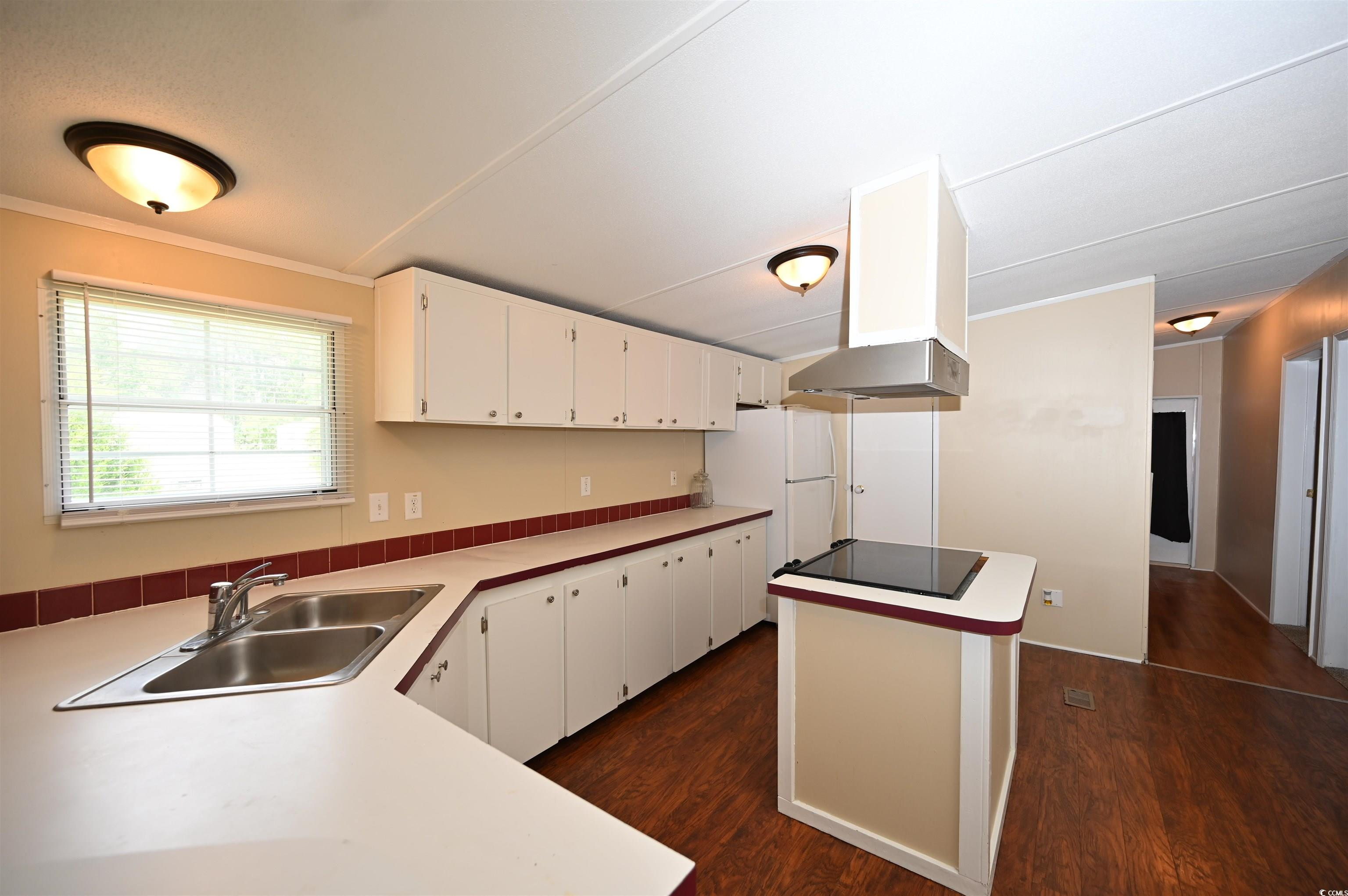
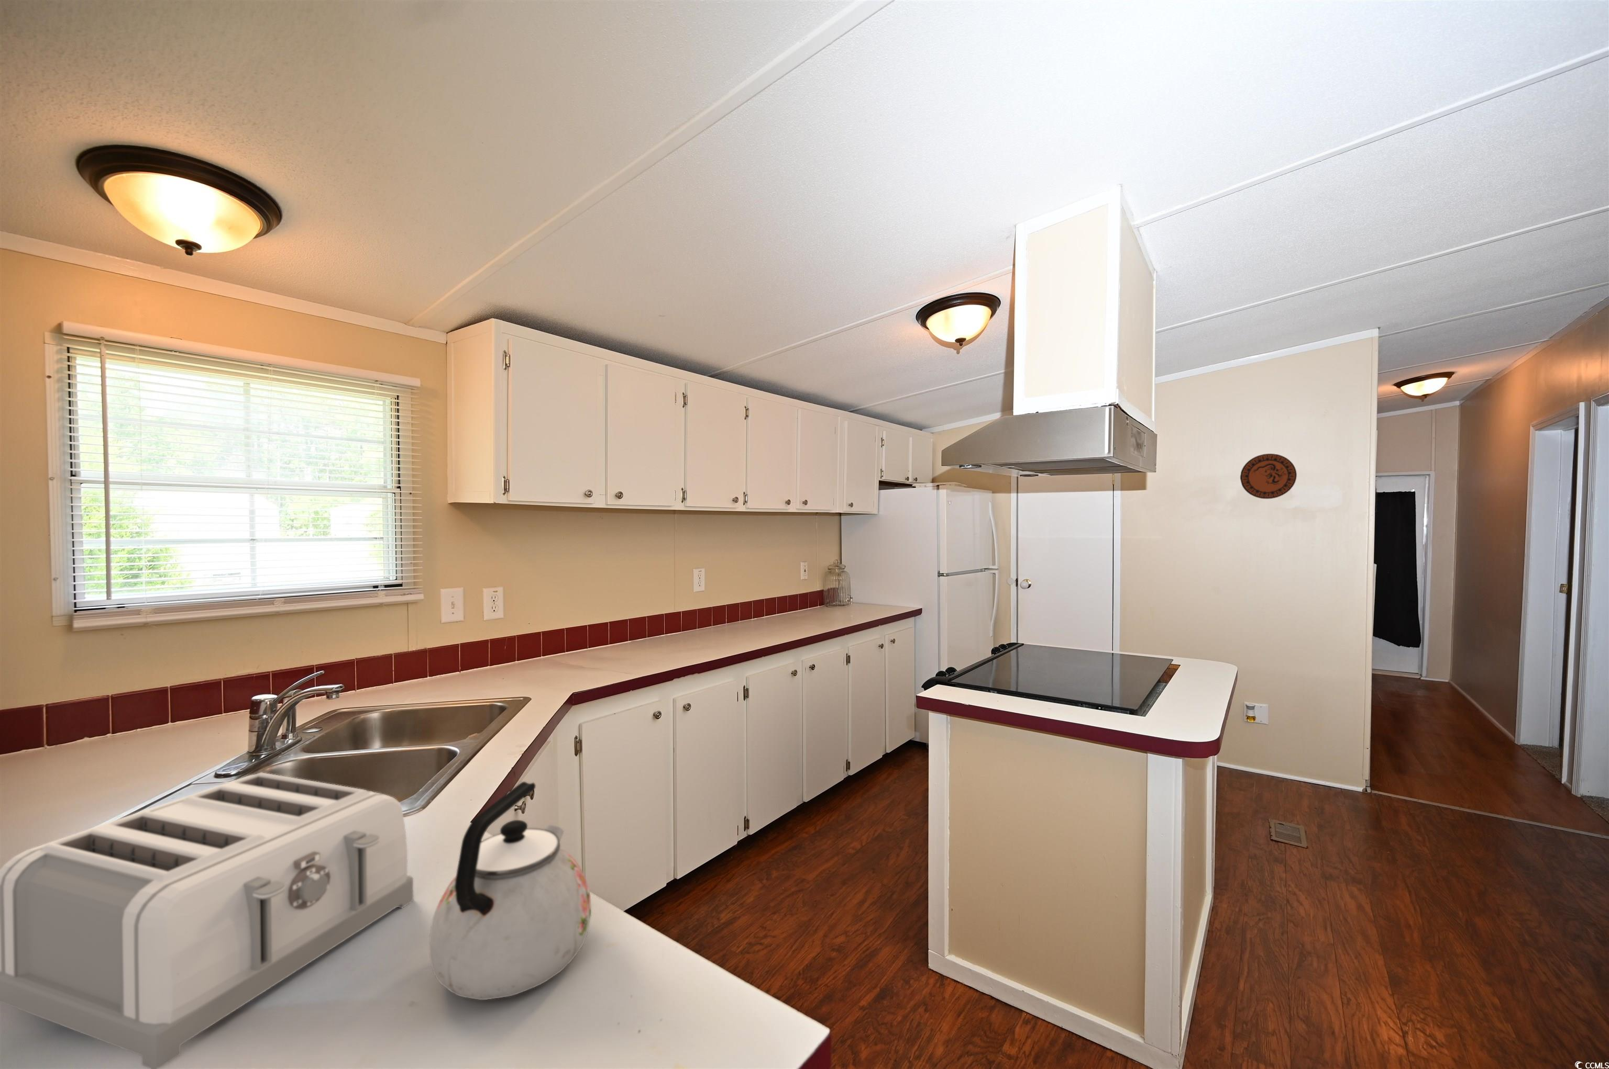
+ kettle [429,781,592,1001]
+ decorative plate [1240,453,1297,500]
+ toaster [0,772,414,1069]
